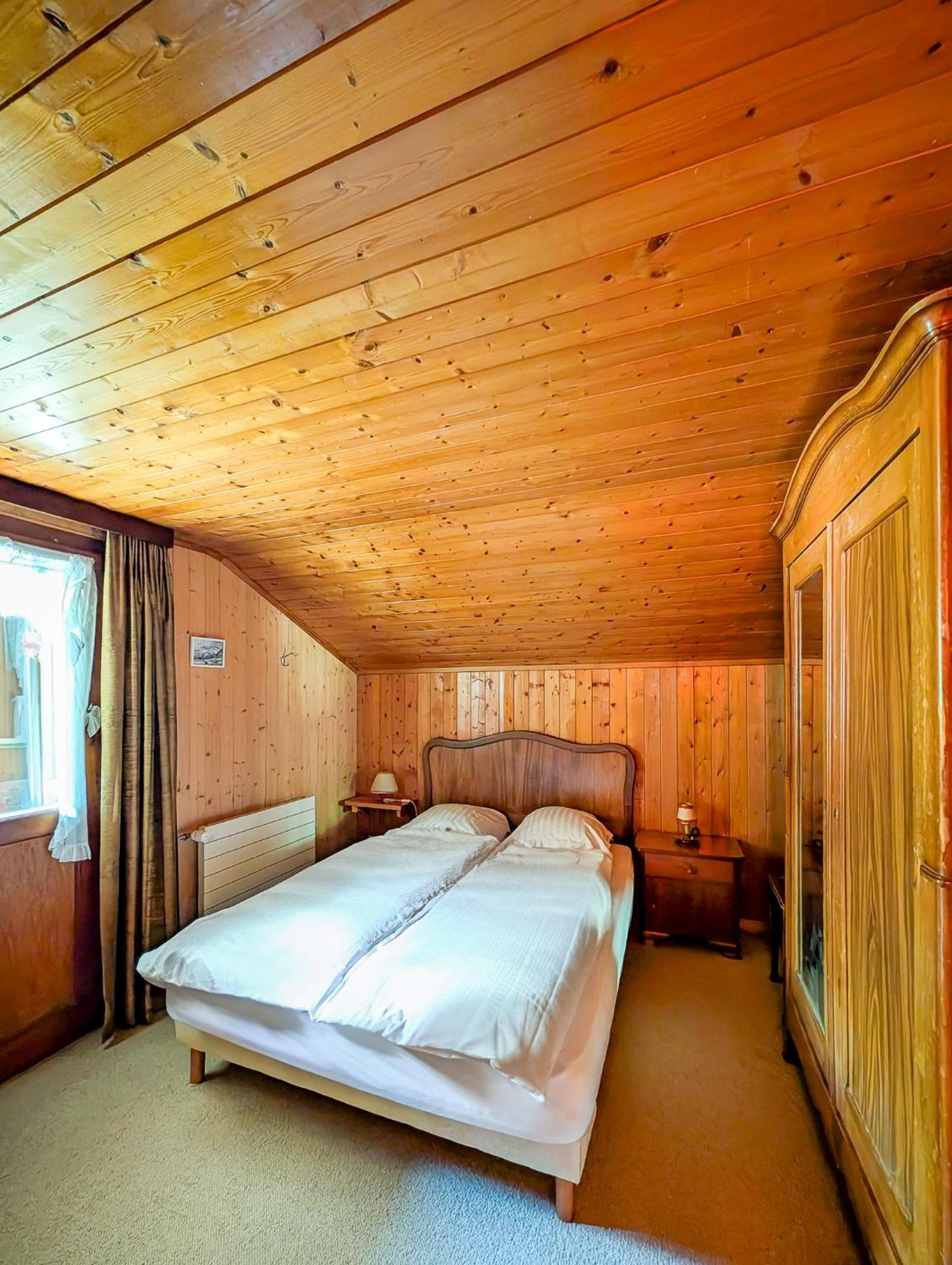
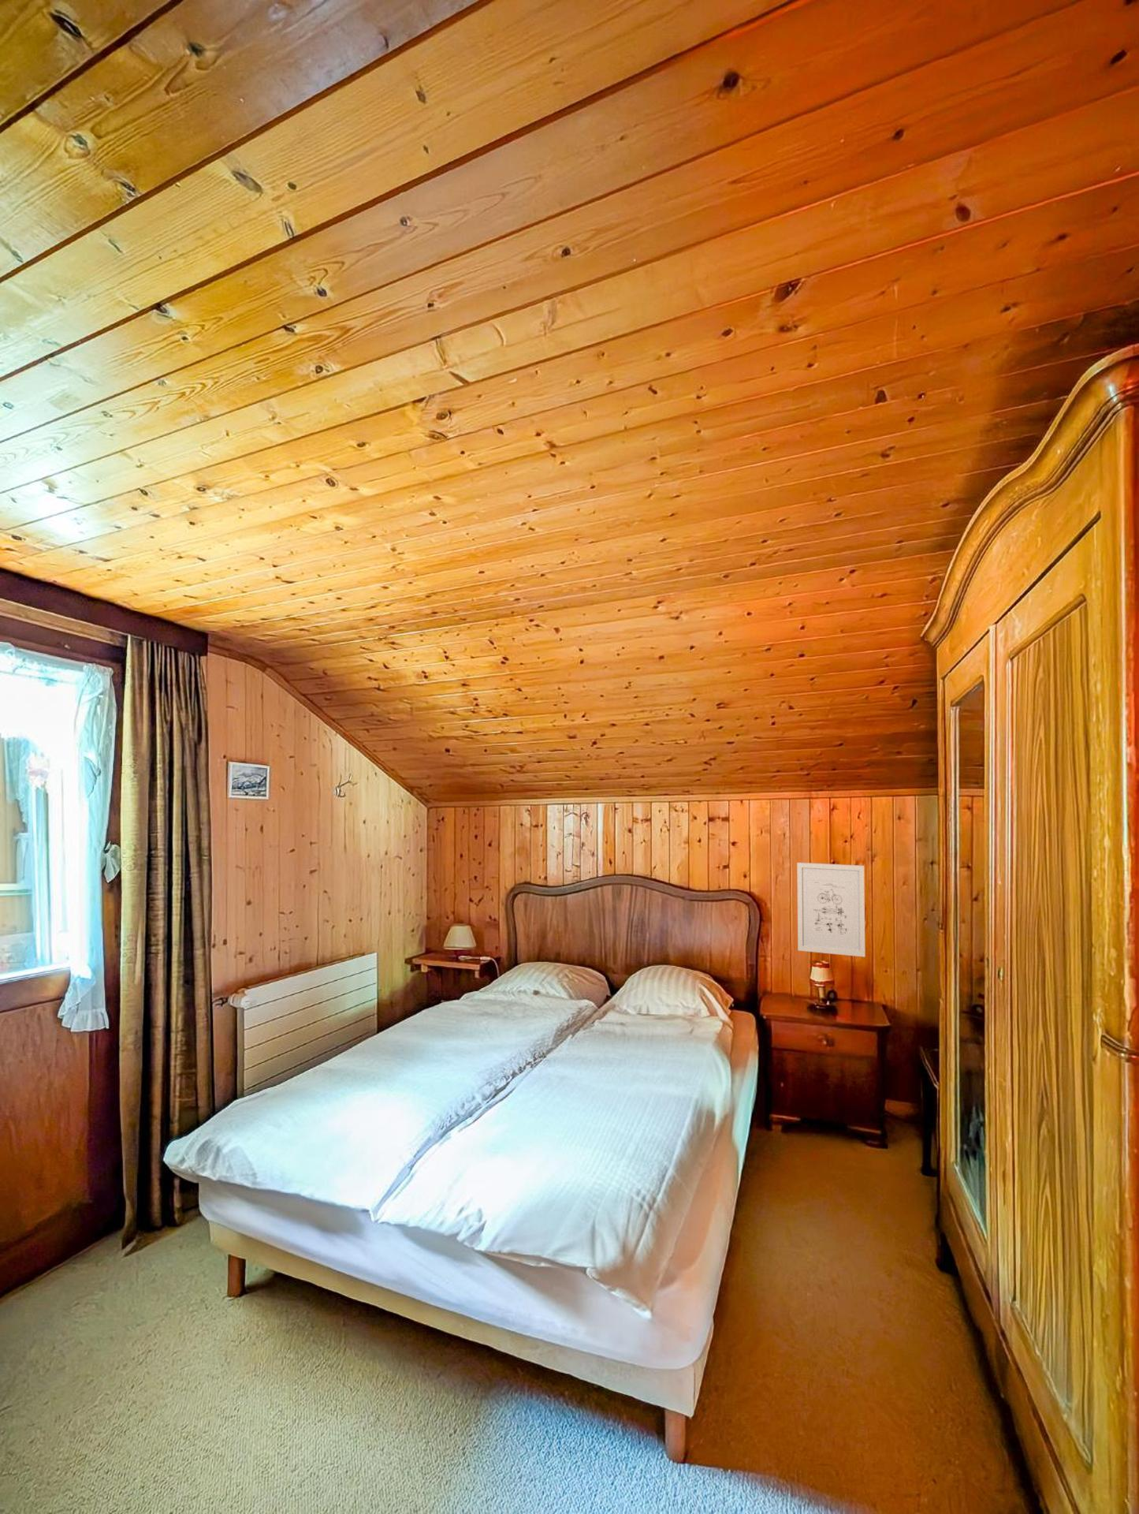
+ wall art [796,862,866,959]
